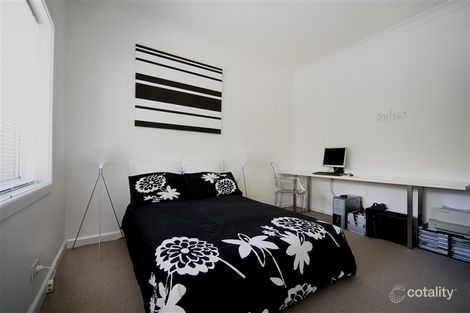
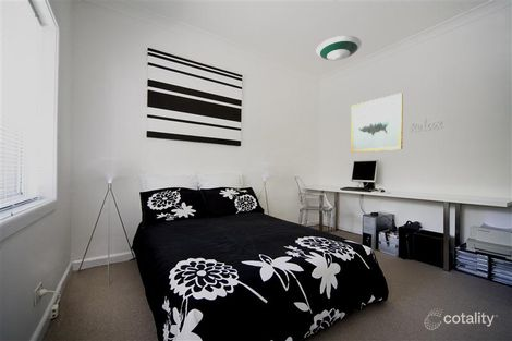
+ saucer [316,35,363,61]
+ wall art [350,92,403,154]
